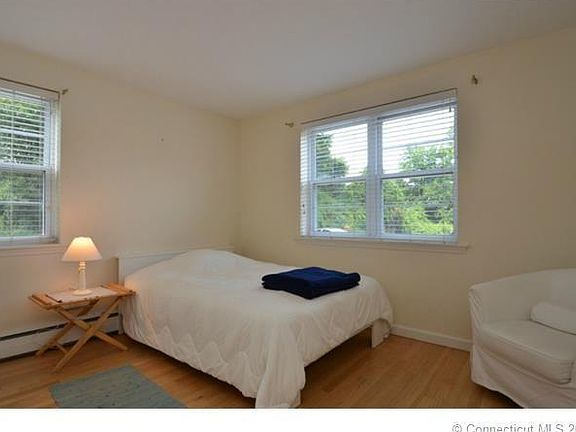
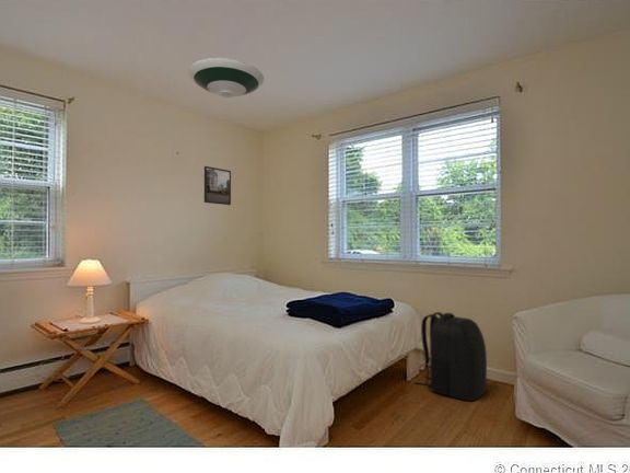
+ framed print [203,165,232,206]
+ backpack [413,311,488,402]
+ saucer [187,57,265,99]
